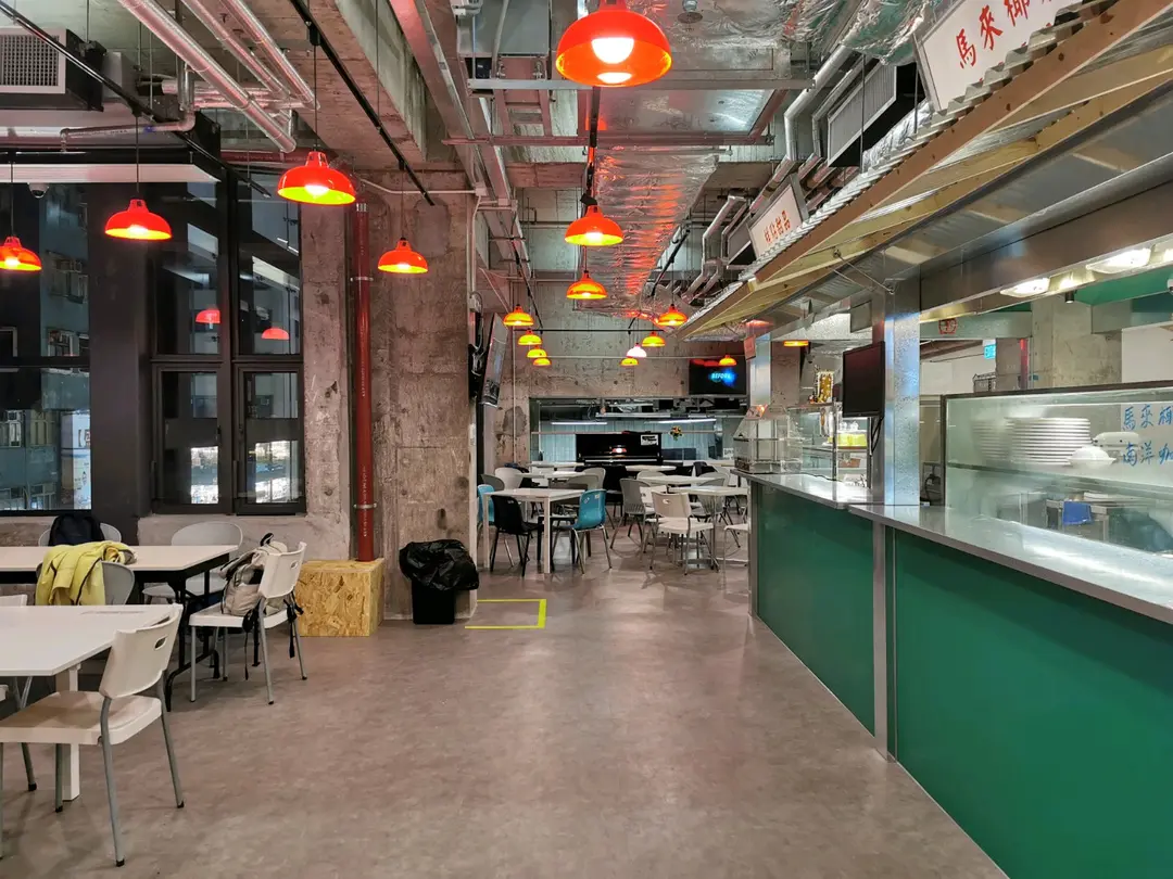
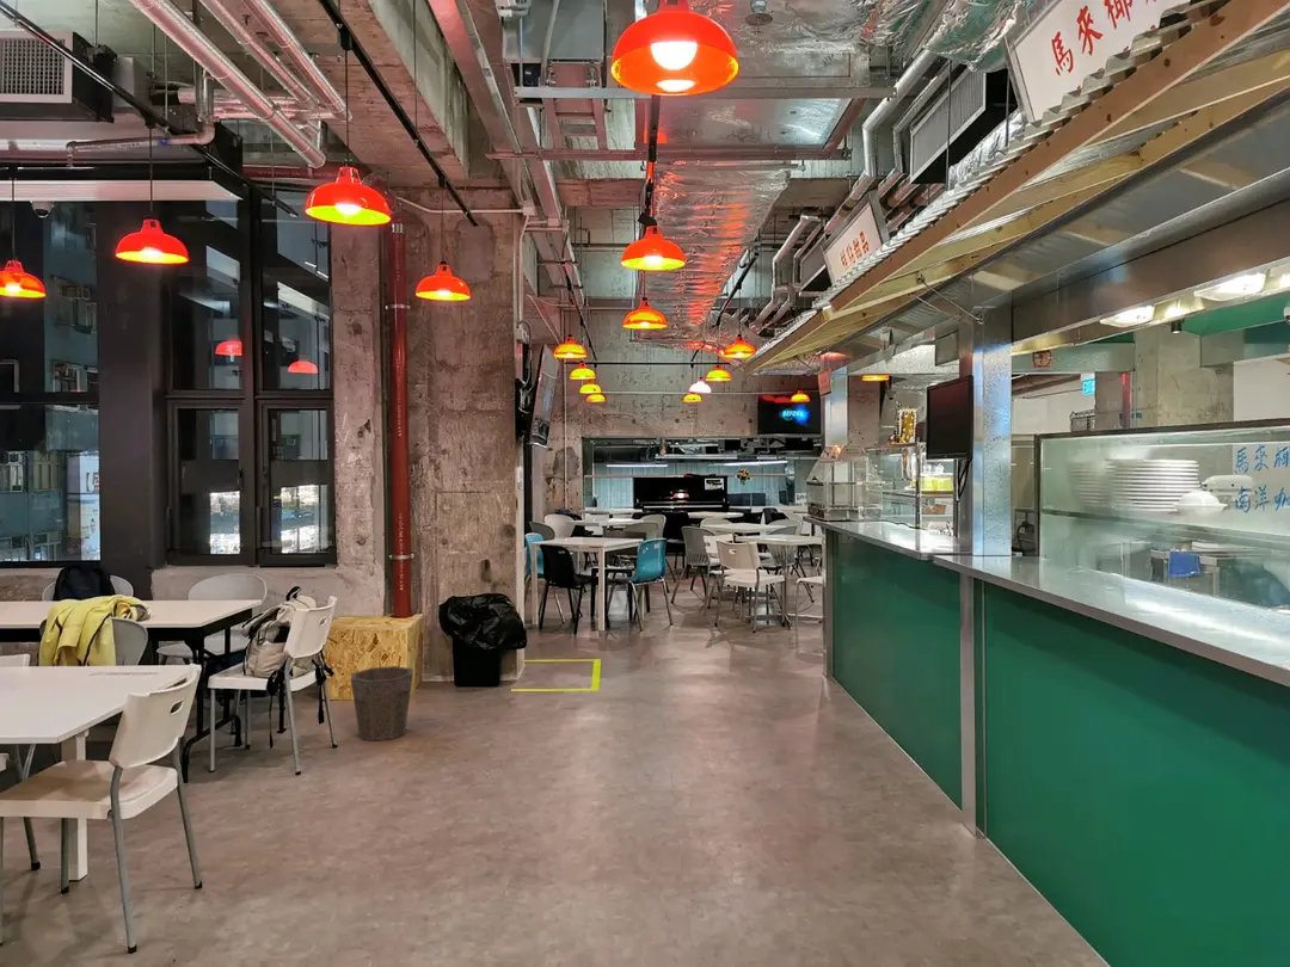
+ waste bin [349,665,414,743]
